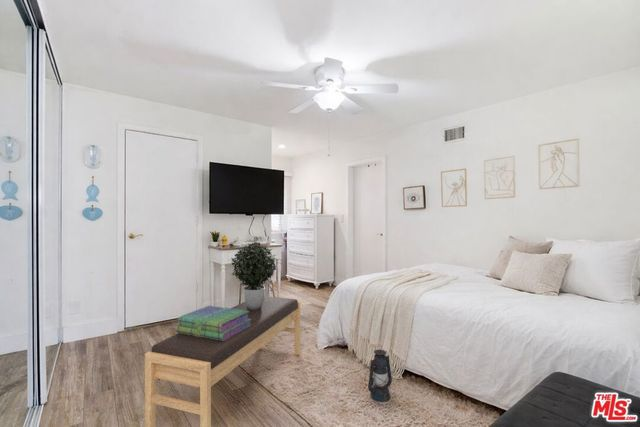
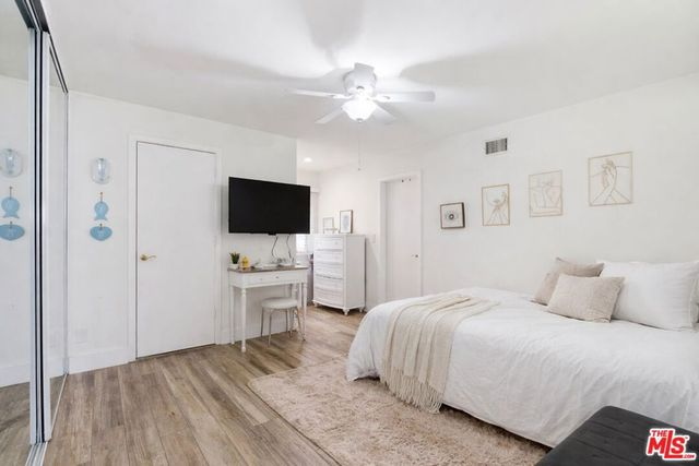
- stack of books [174,305,251,341]
- potted plant [230,242,277,310]
- lantern [364,349,393,403]
- bench [144,295,301,427]
